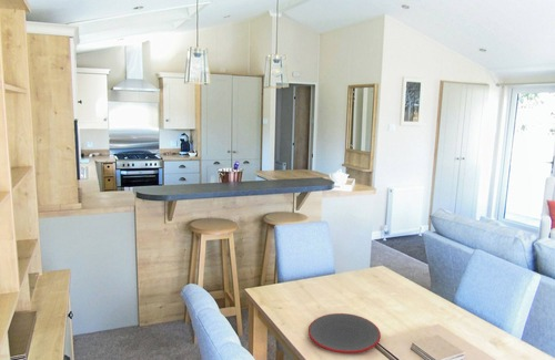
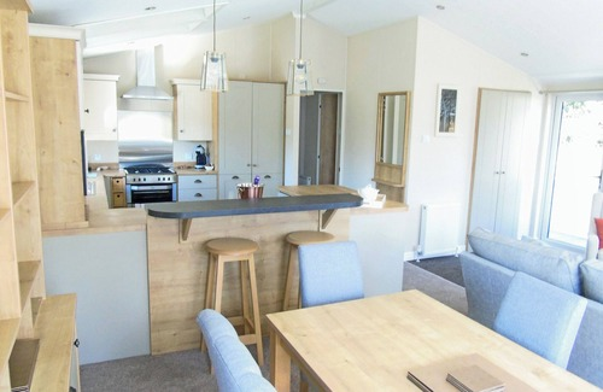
- plate [307,312,382,354]
